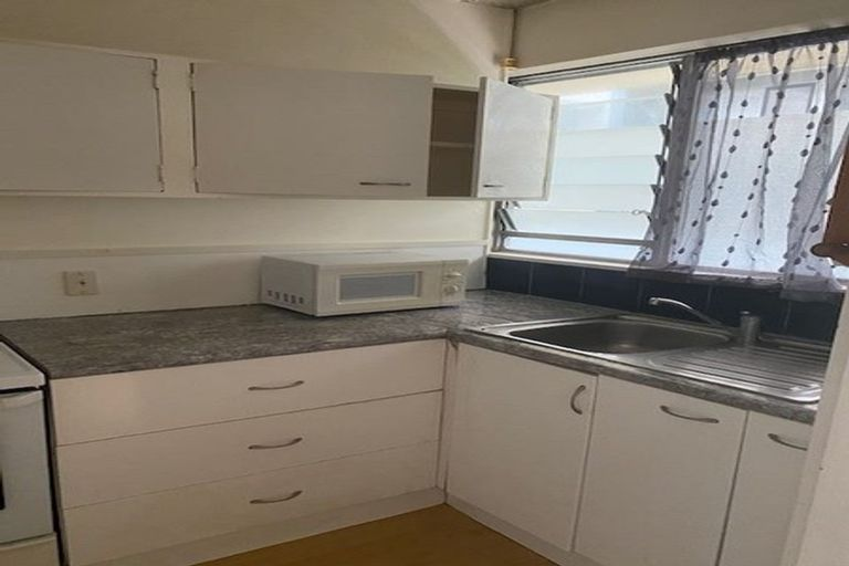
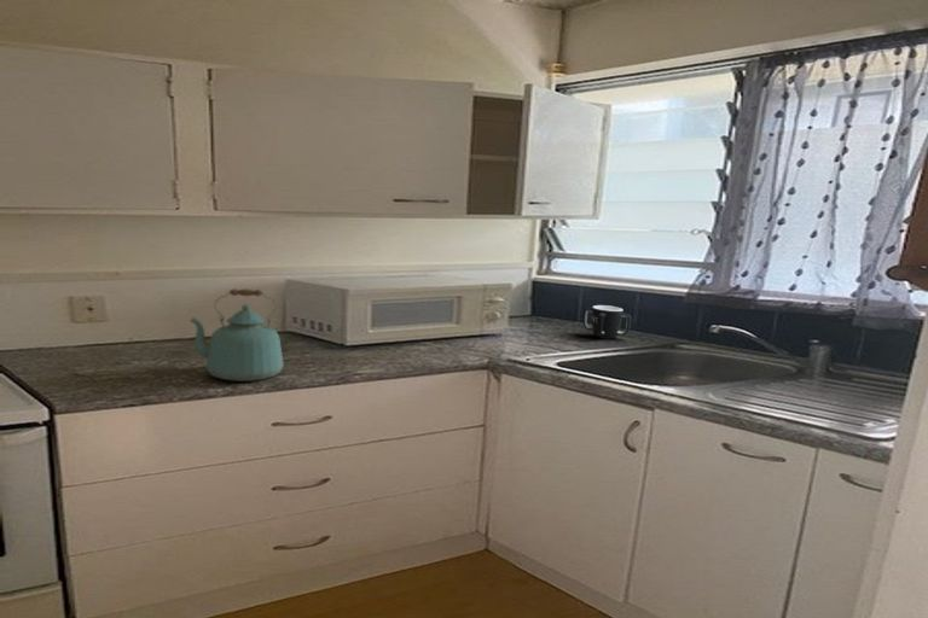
+ mug [581,304,632,339]
+ kettle [190,287,285,383]
